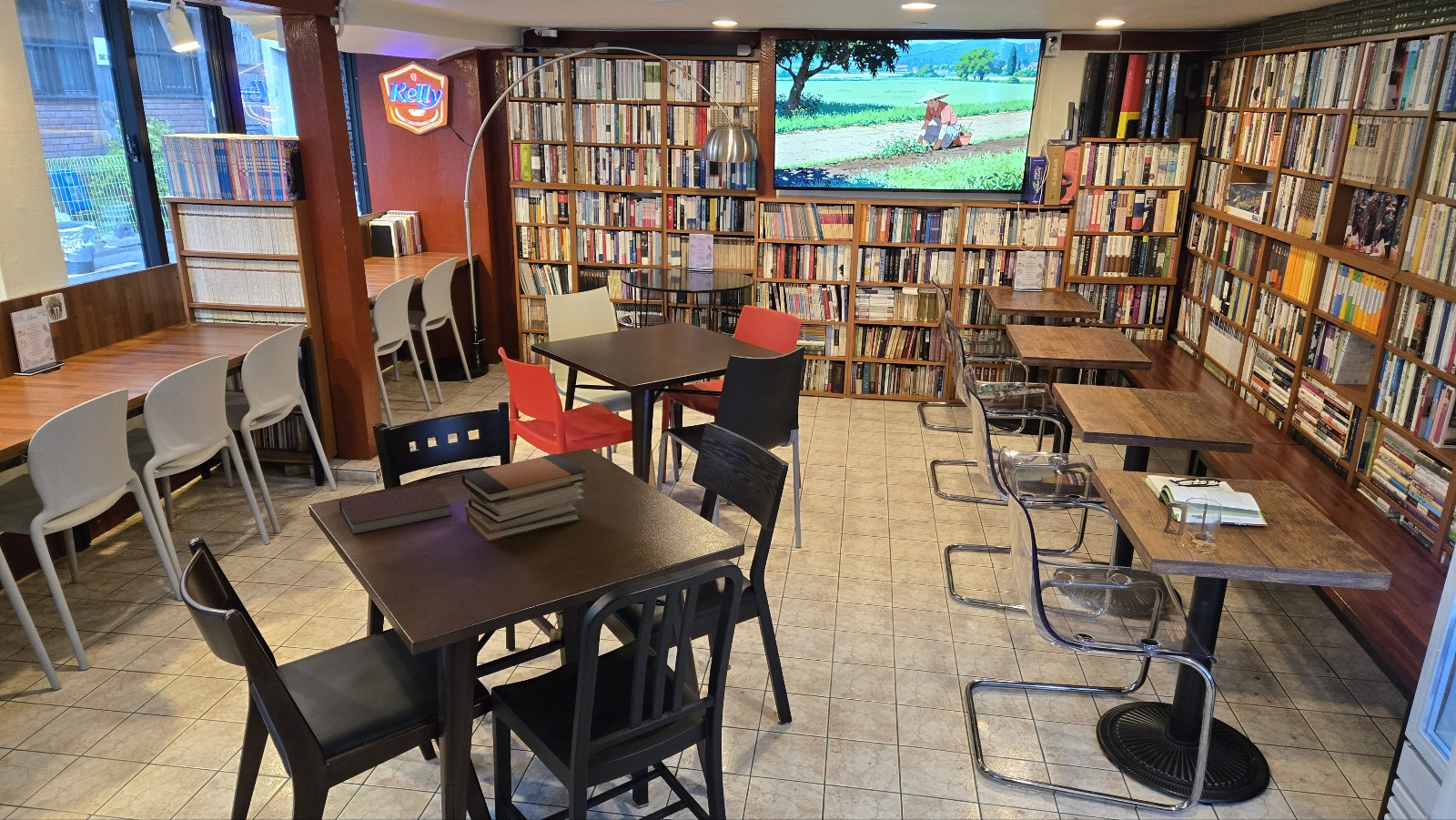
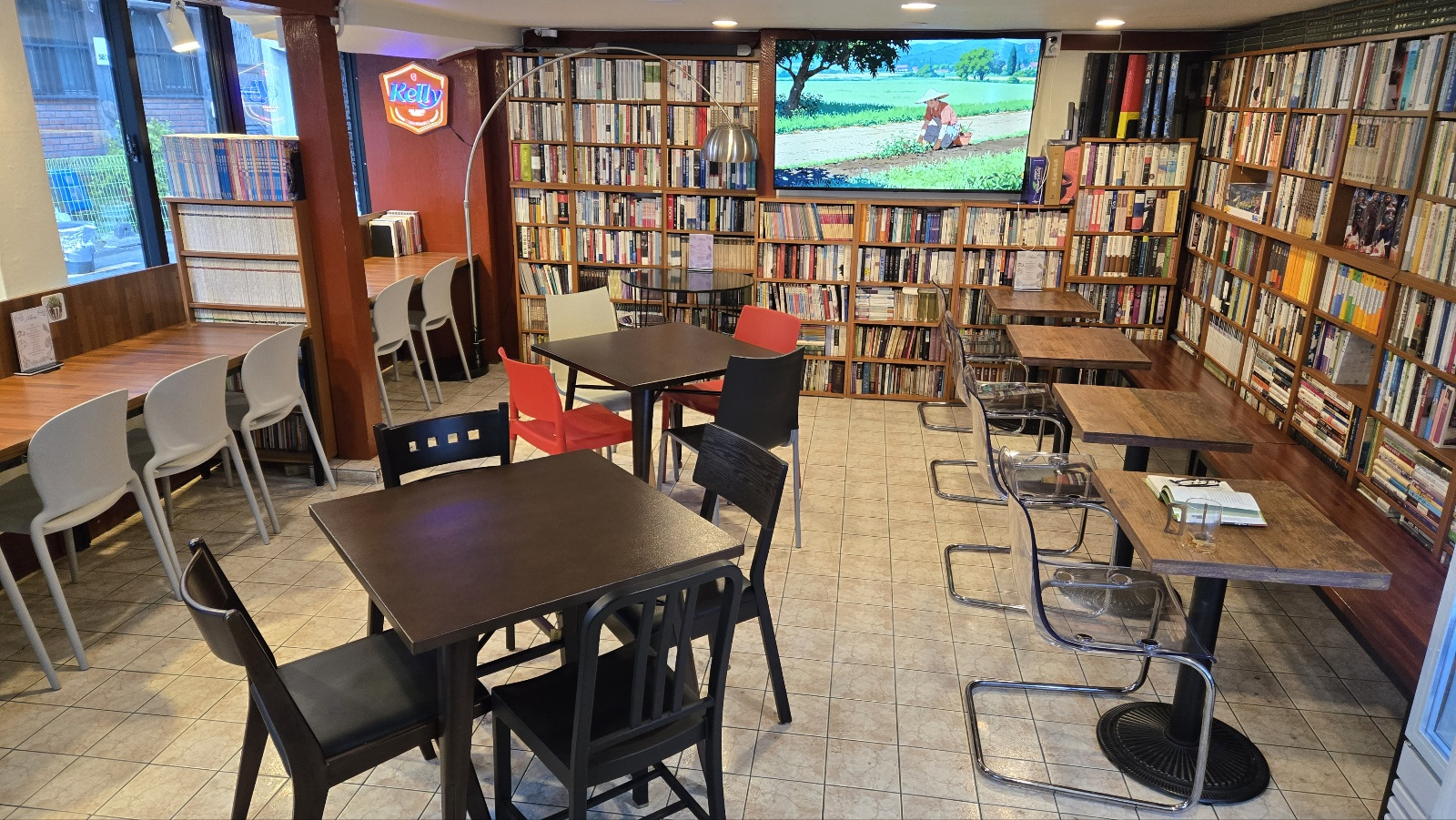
- book stack [460,453,587,542]
- notebook [339,482,452,536]
